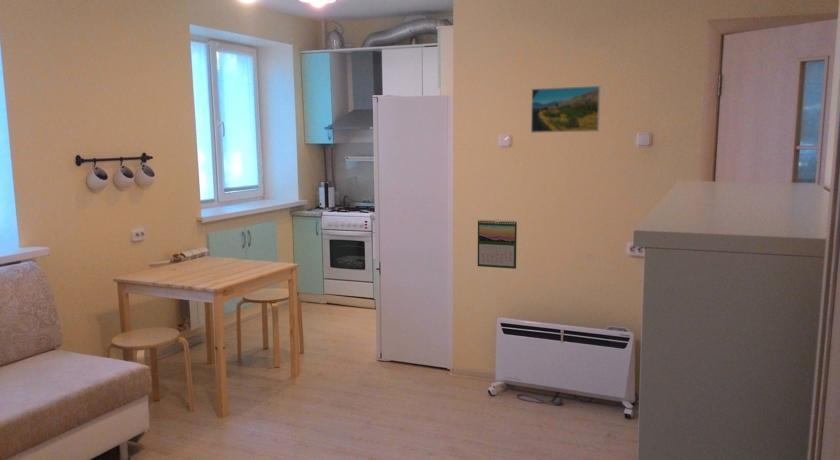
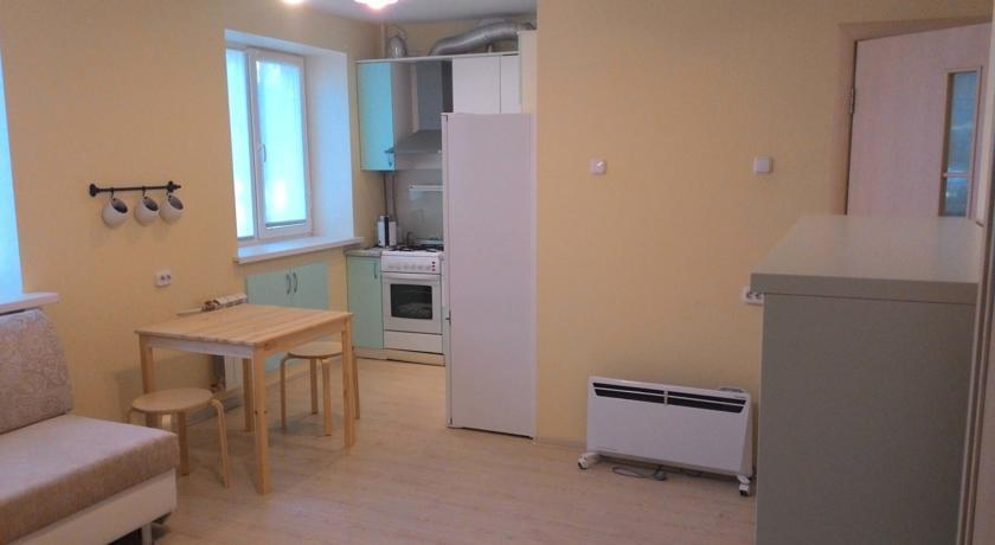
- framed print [530,85,601,134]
- calendar [477,218,518,270]
